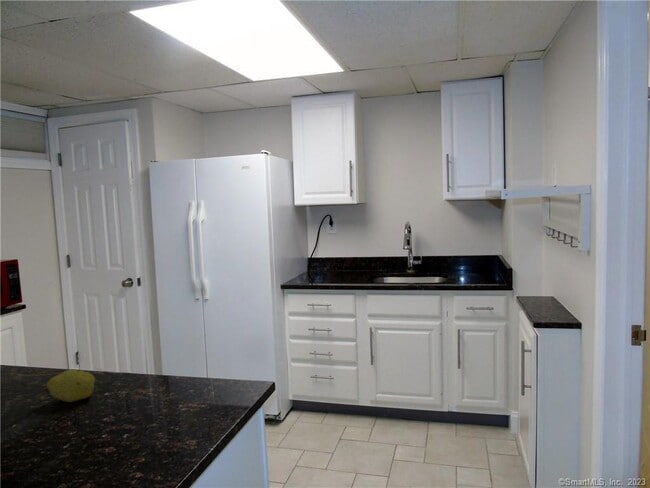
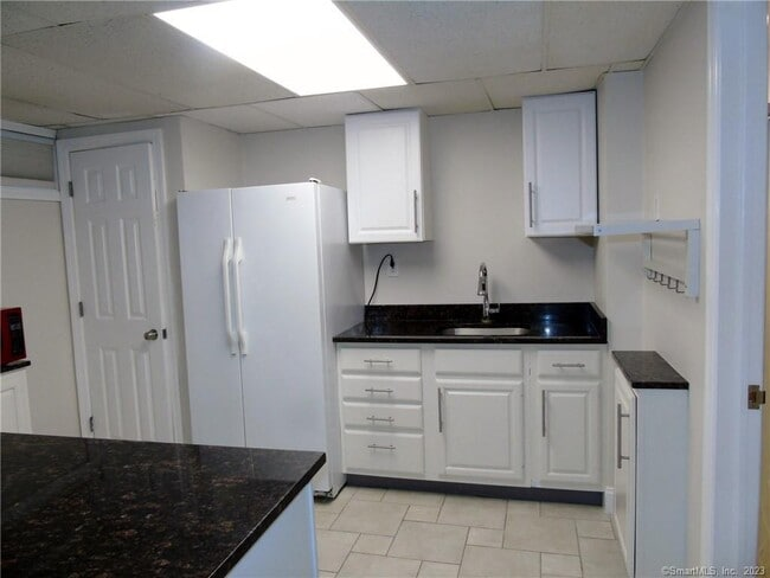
- fruit [44,368,96,403]
